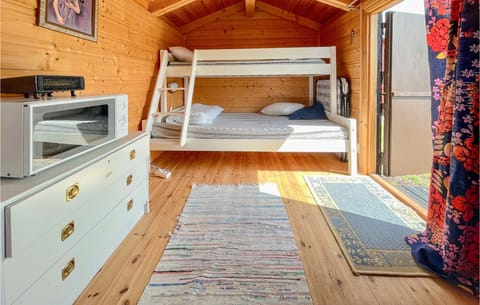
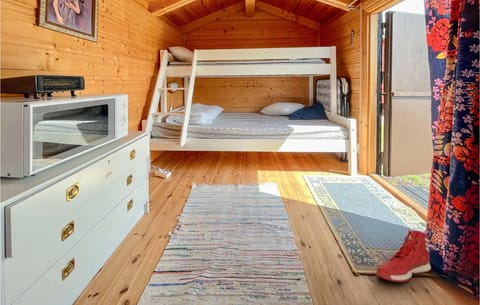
+ sneaker [374,229,432,283]
